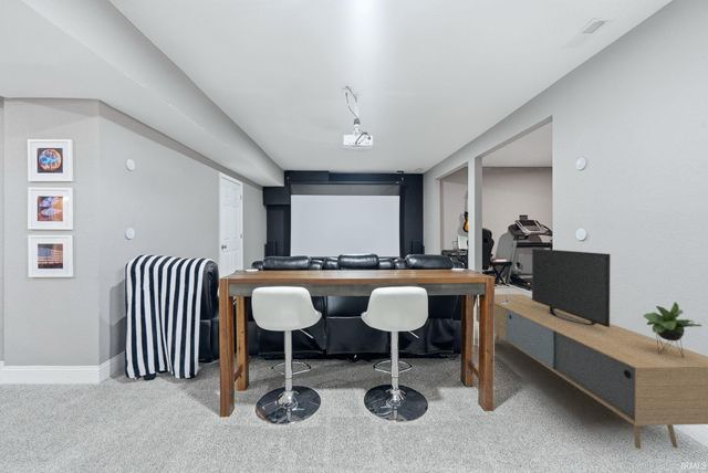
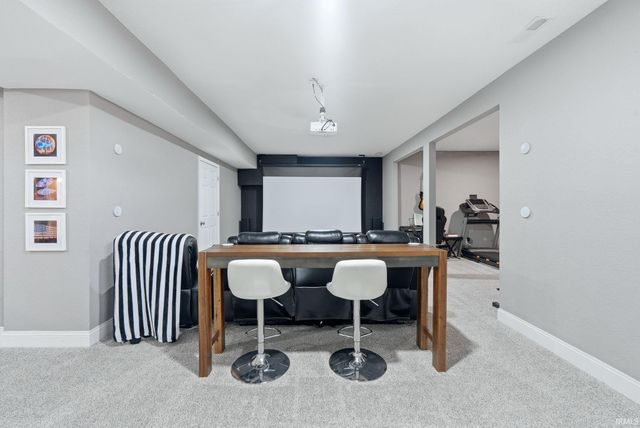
- media console [475,248,708,450]
